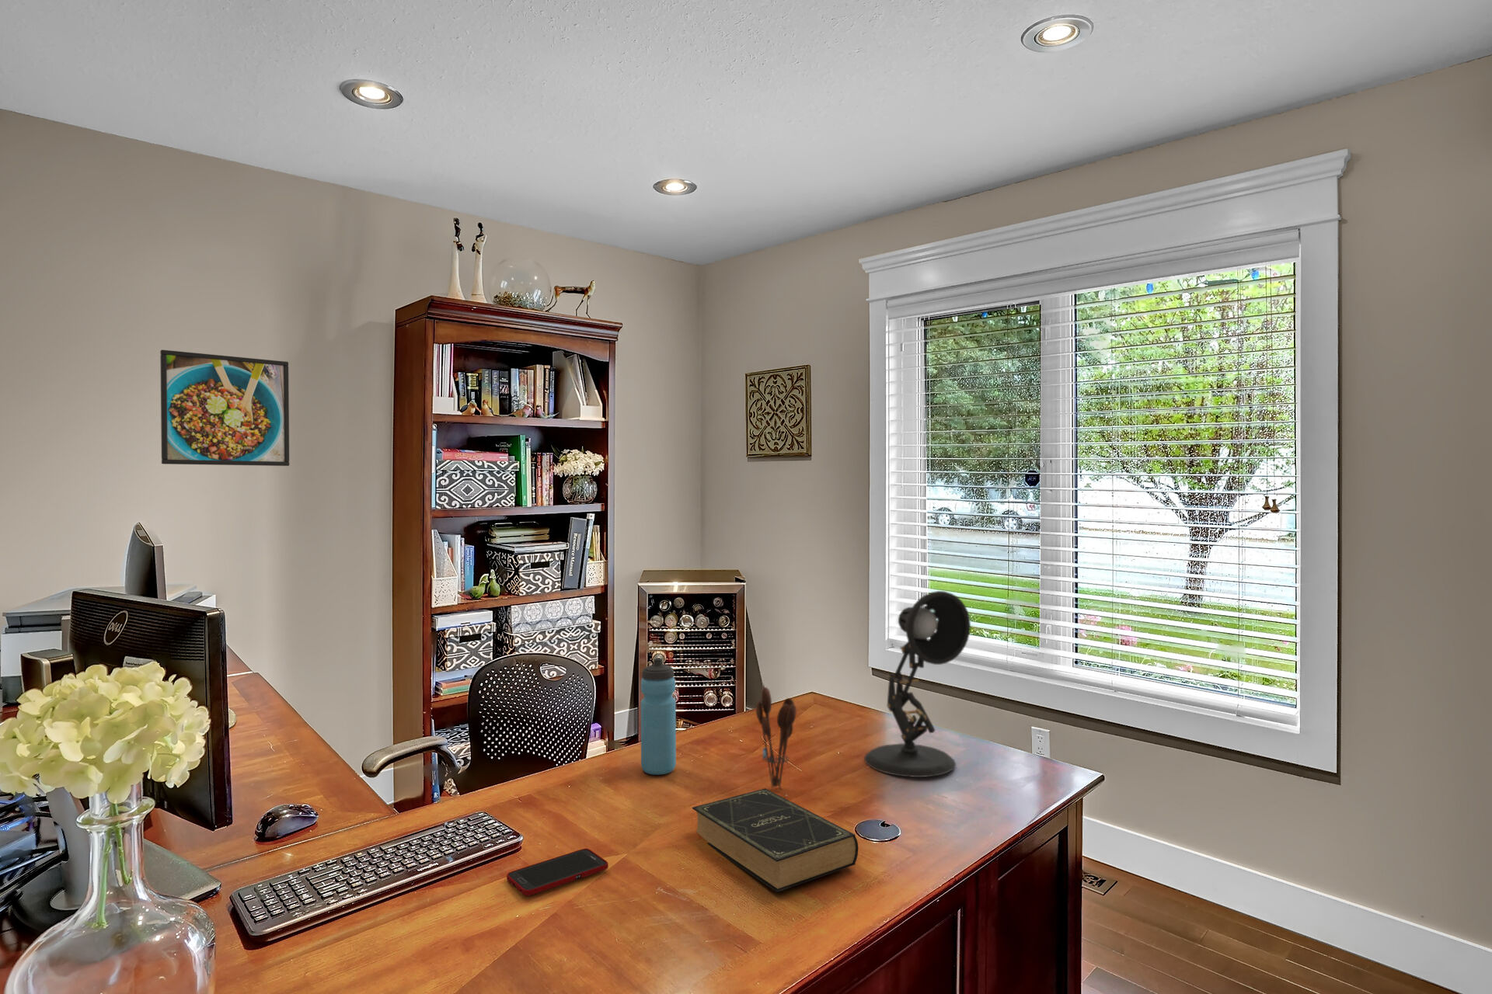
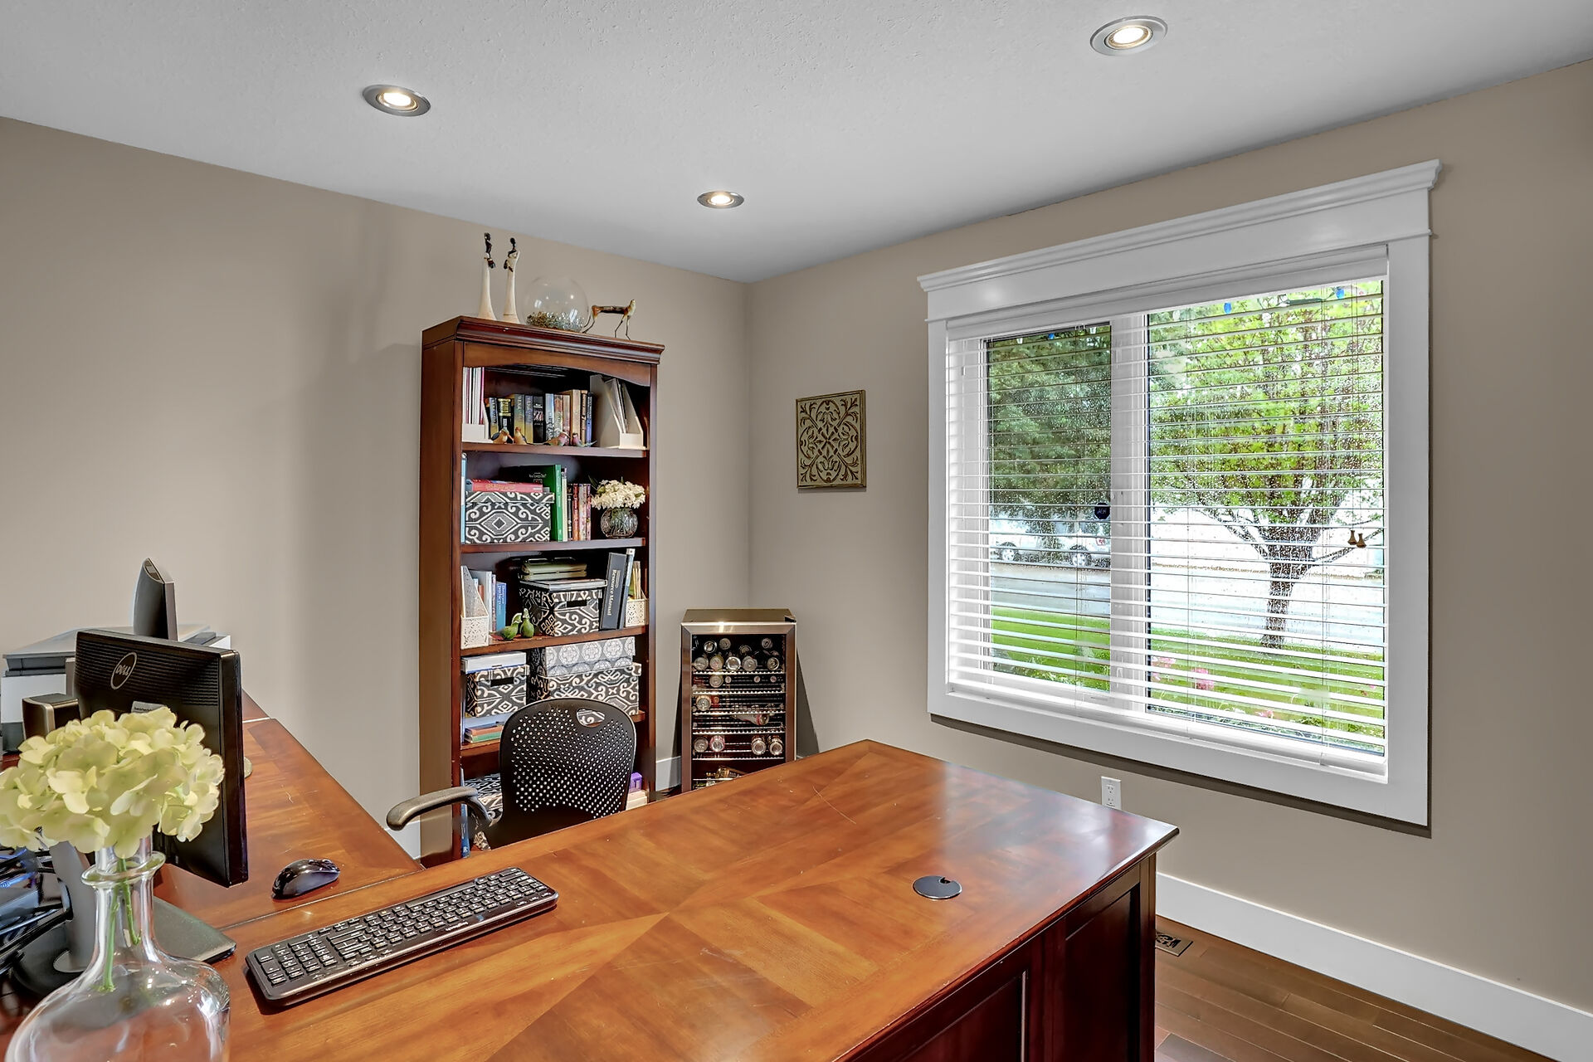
- book [692,788,858,893]
- cell phone [506,848,609,897]
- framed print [160,349,290,467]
- utensil holder [755,687,797,790]
- desk lamp [864,590,971,778]
- water bottle [641,658,677,775]
